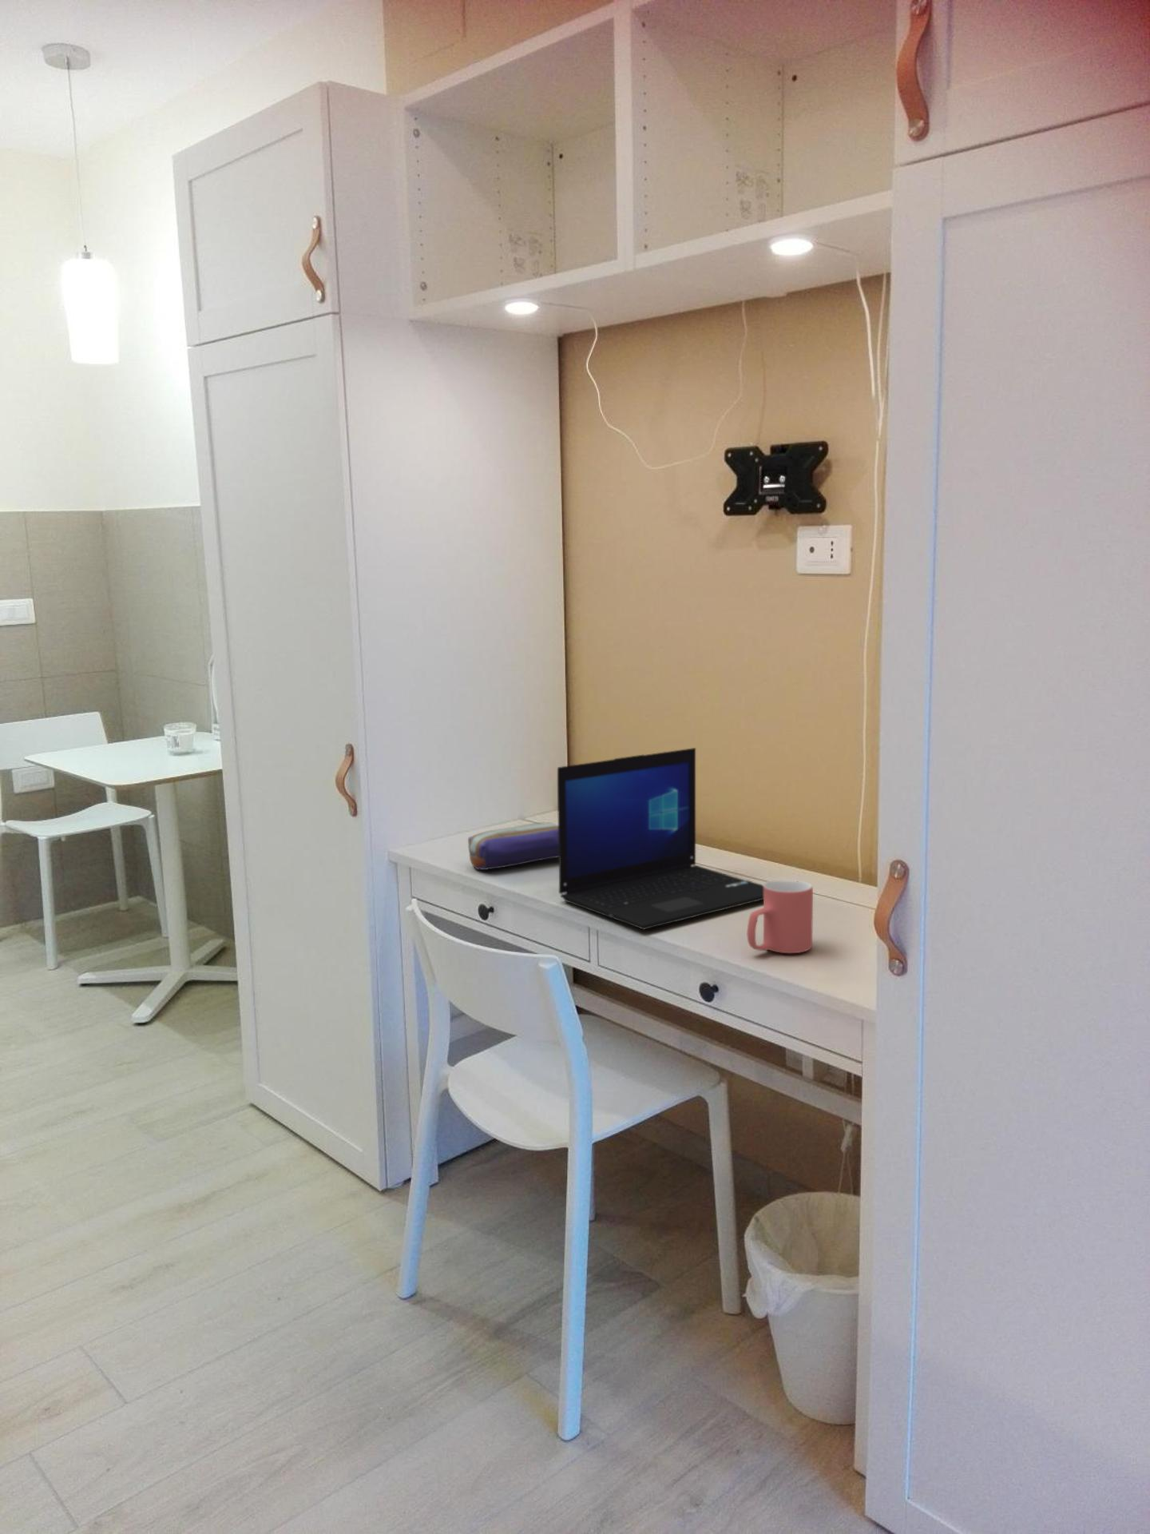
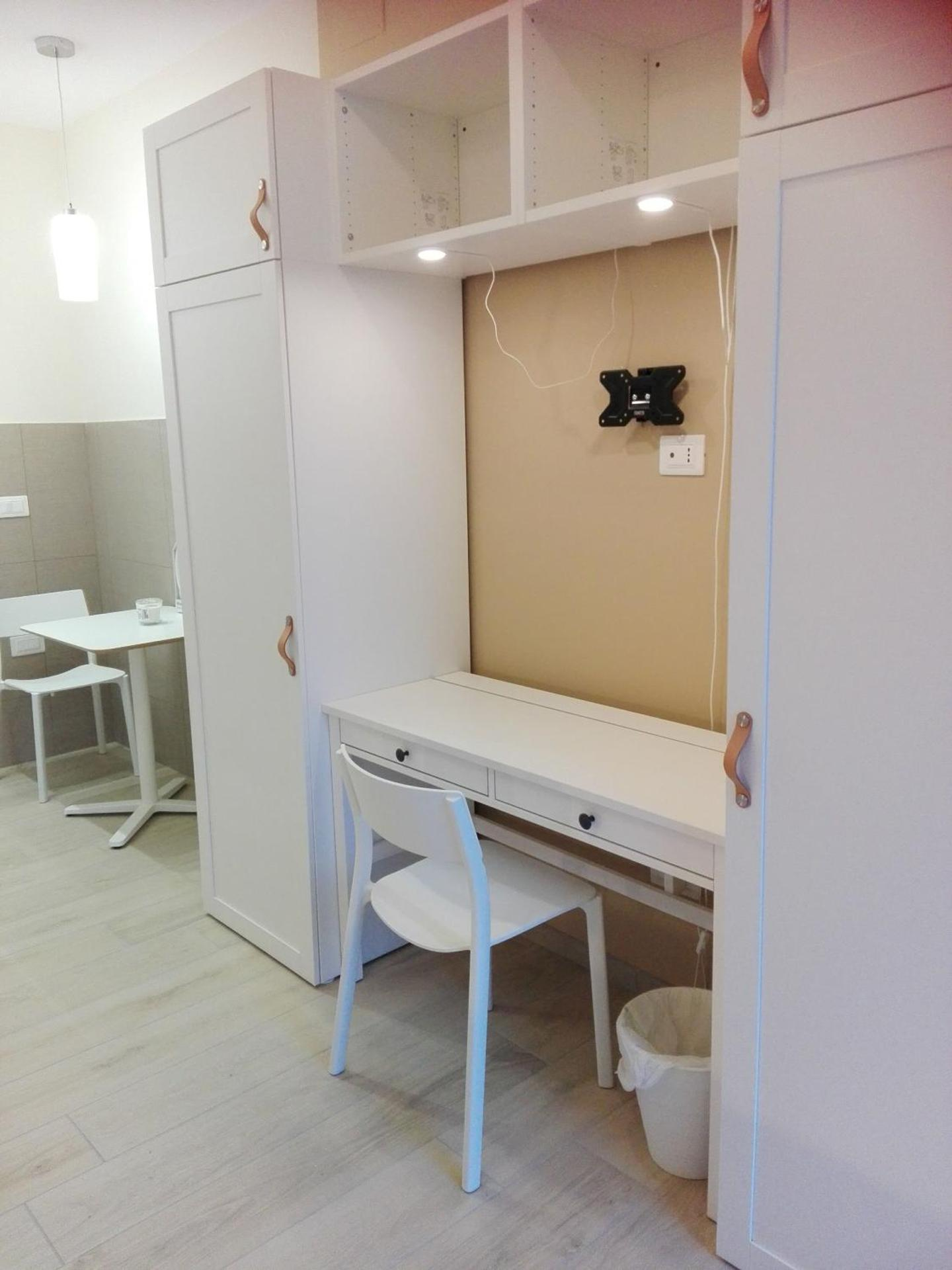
- pencil case [467,823,559,871]
- mug [747,879,814,954]
- laptop [557,746,763,931]
